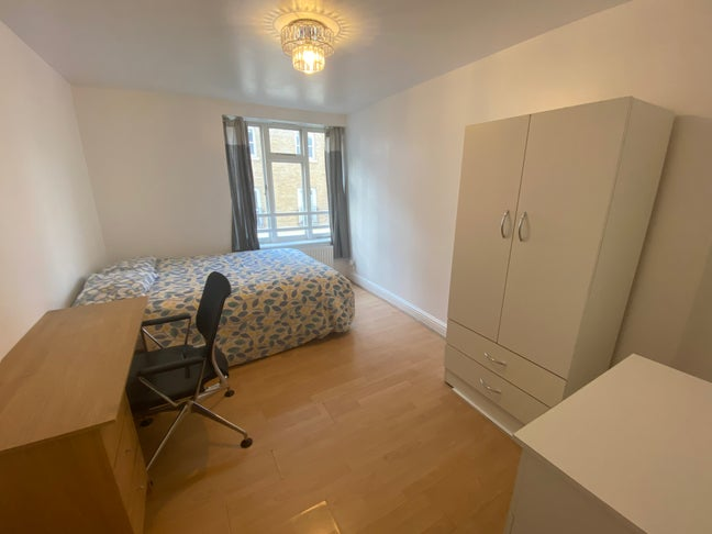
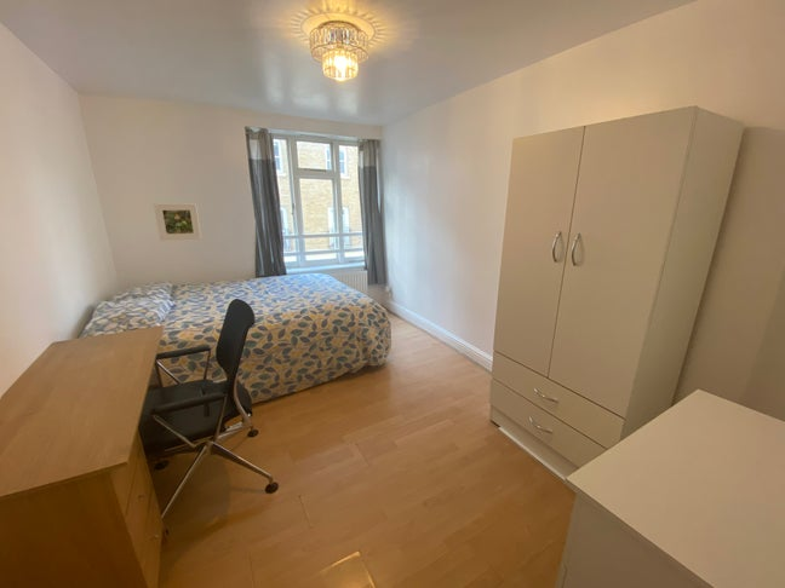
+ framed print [153,202,202,242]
